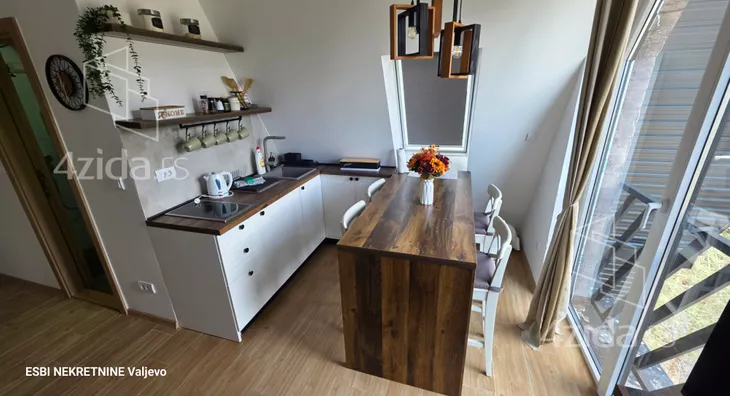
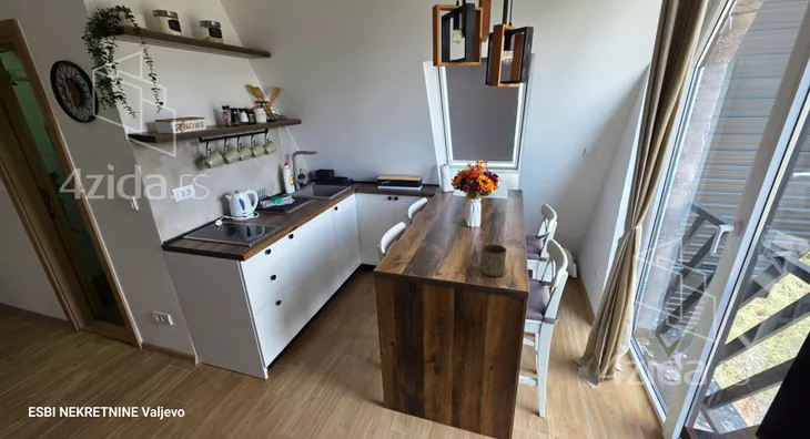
+ cup [480,244,508,278]
